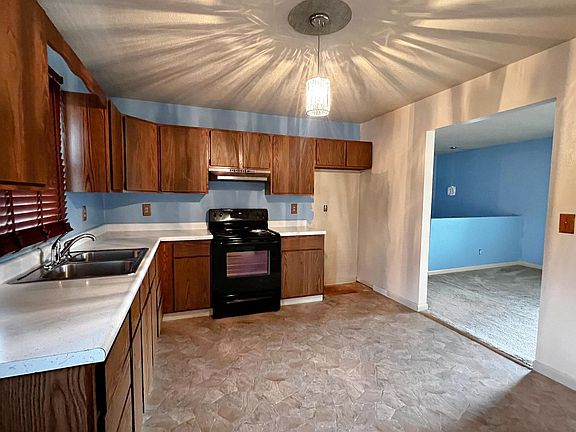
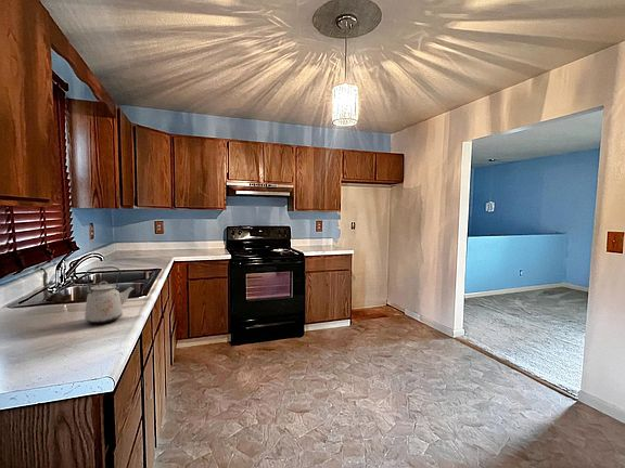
+ kettle [84,265,136,324]
